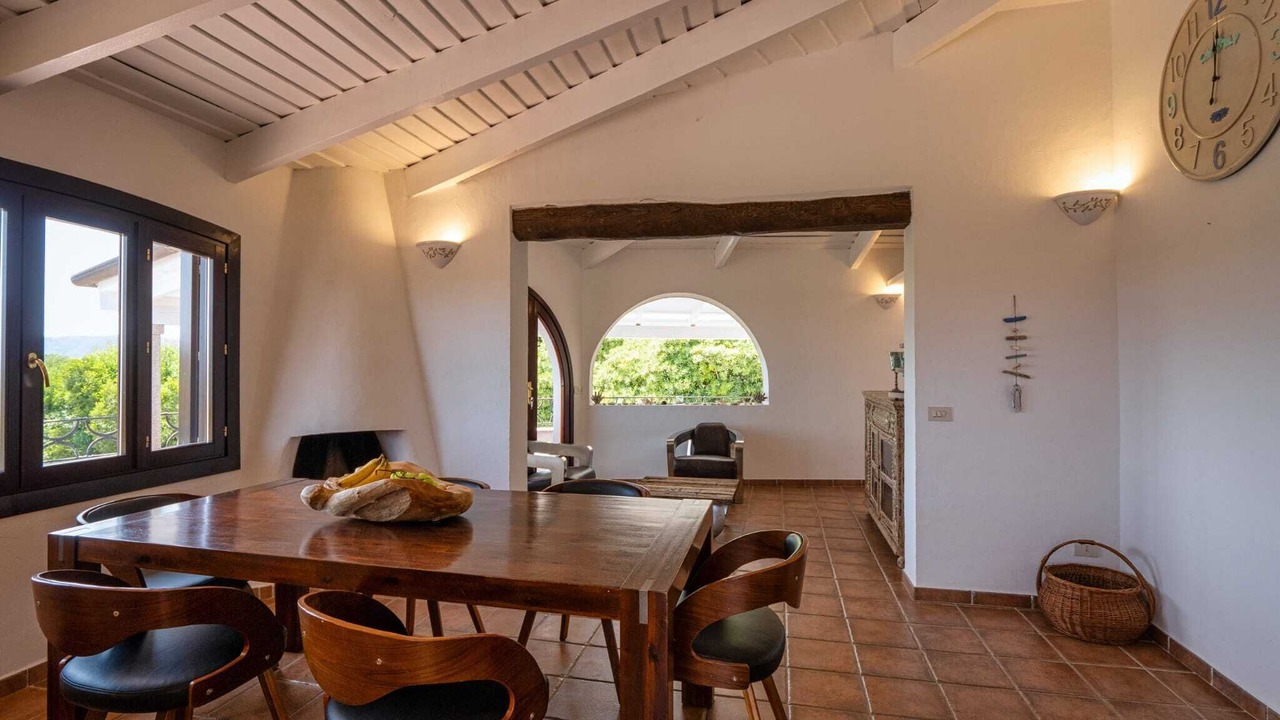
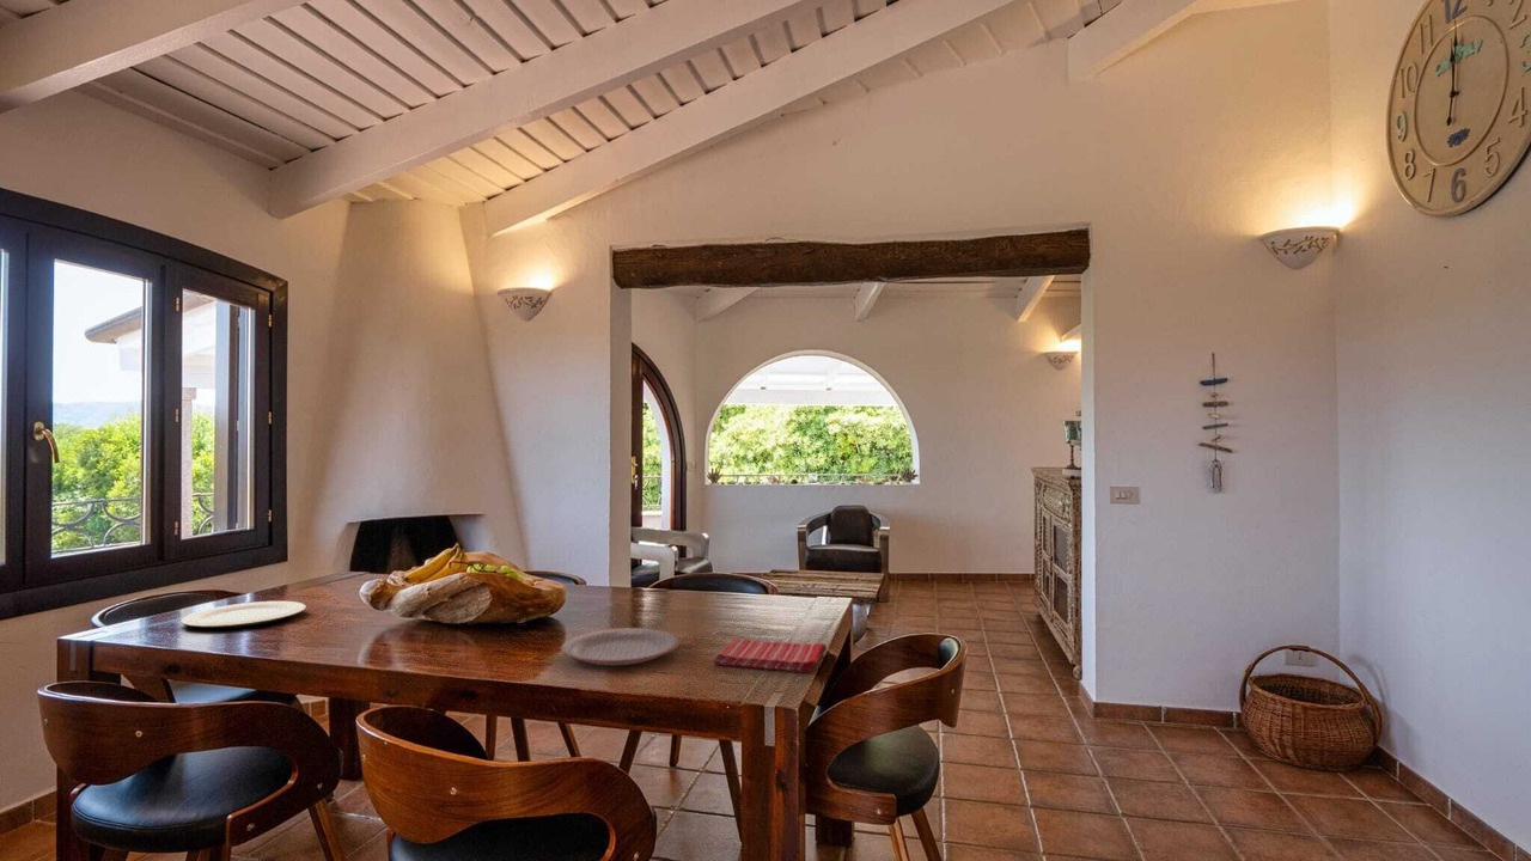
+ dish towel [712,637,828,674]
+ plate [560,627,681,666]
+ plate [179,600,307,629]
